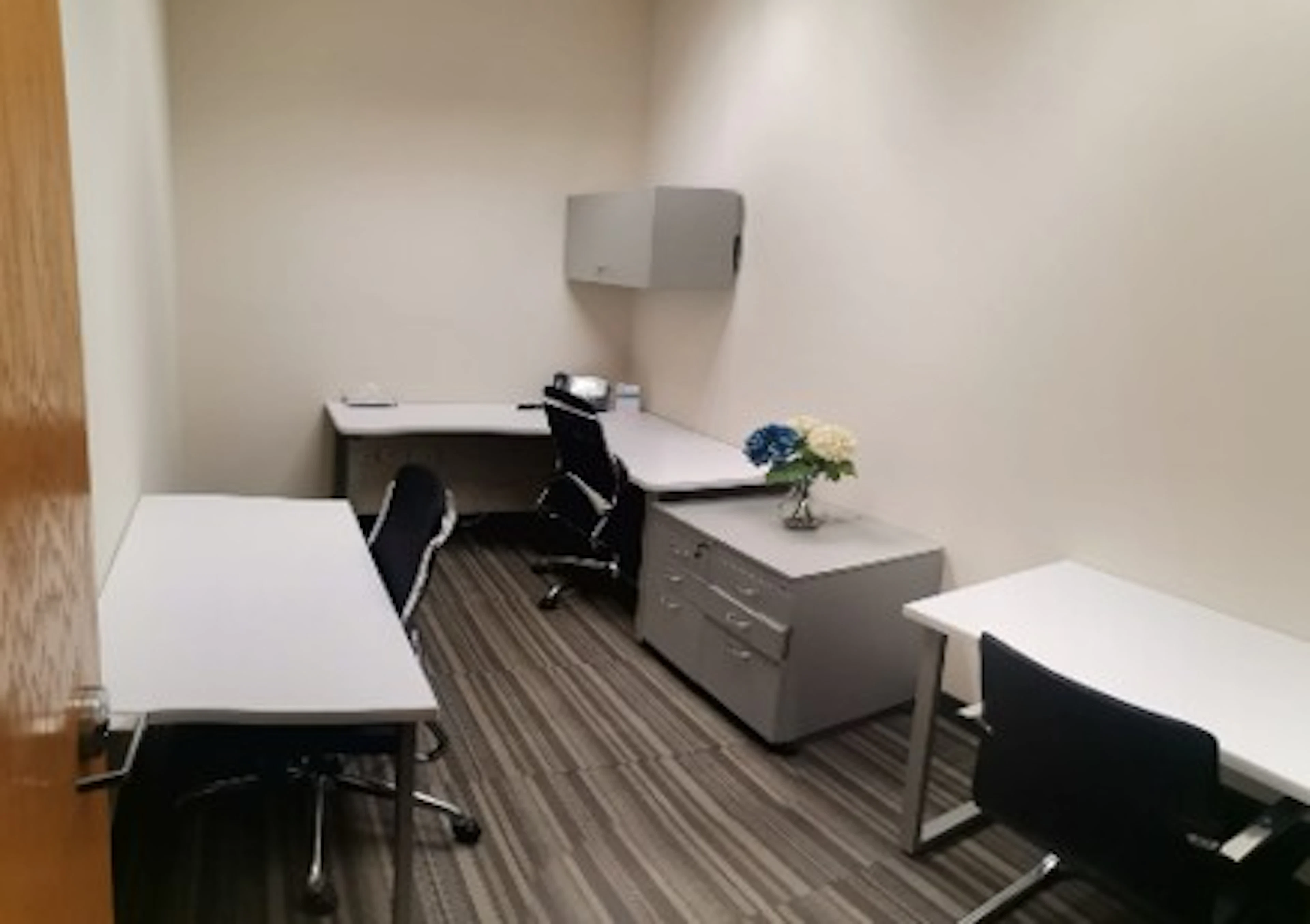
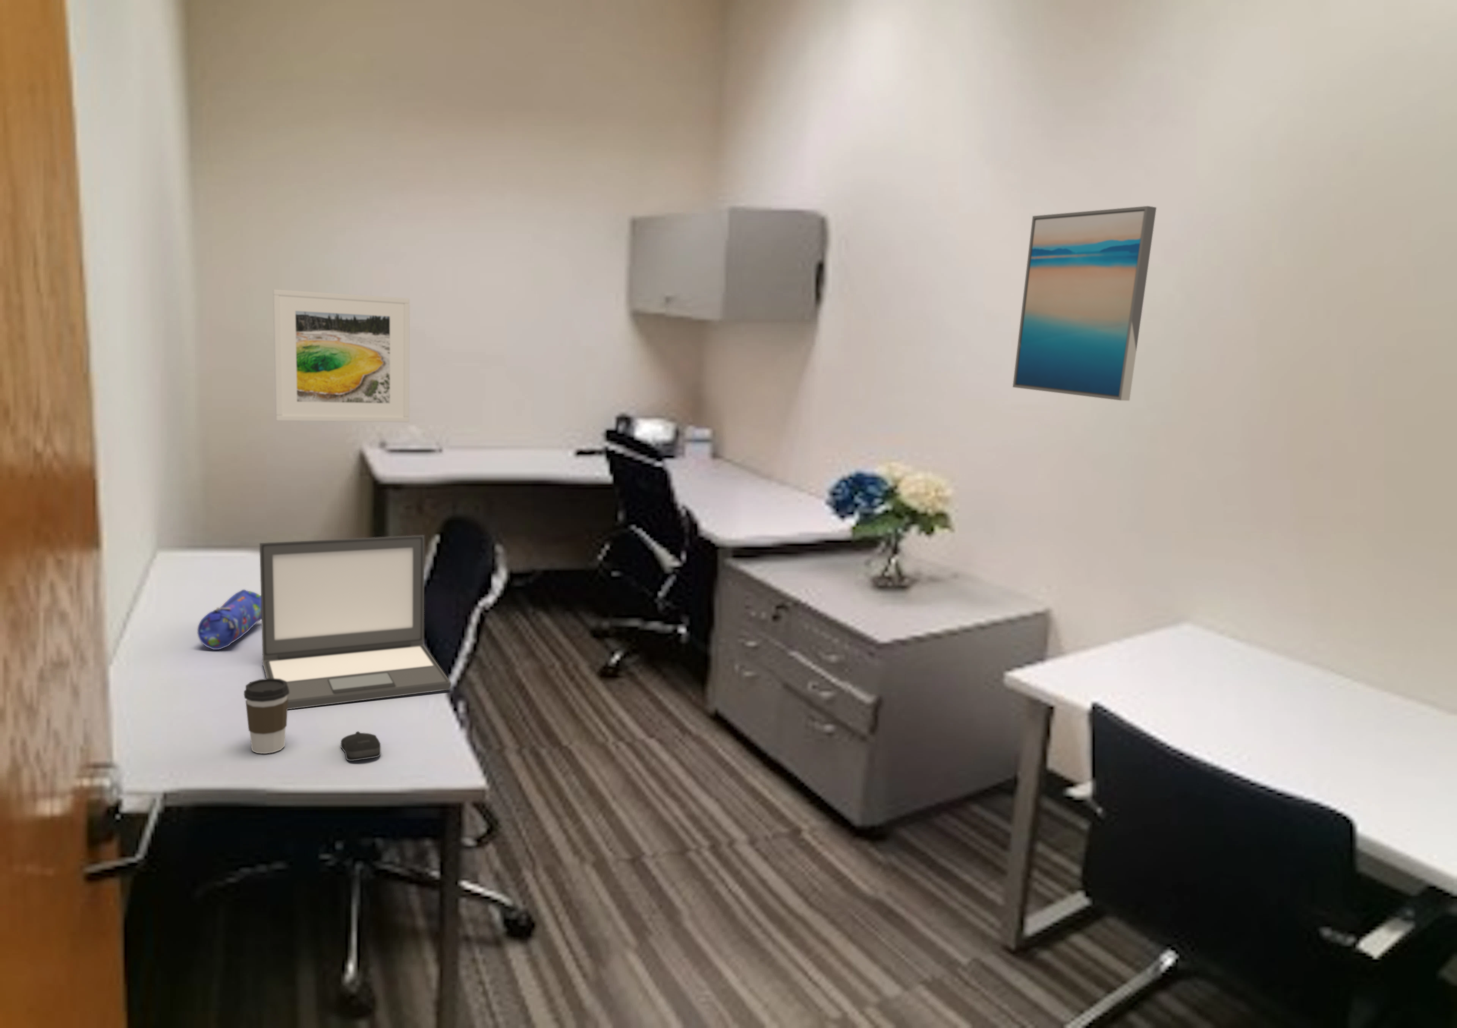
+ coffee cup [244,679,289,754]
+ pencil case [197,590,261,650]
+ laptop [259,535,452,710]
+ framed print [272,289,410,423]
+ wall art [1012,206,1157,402]
+ computer mouse [340,731,381,761]
